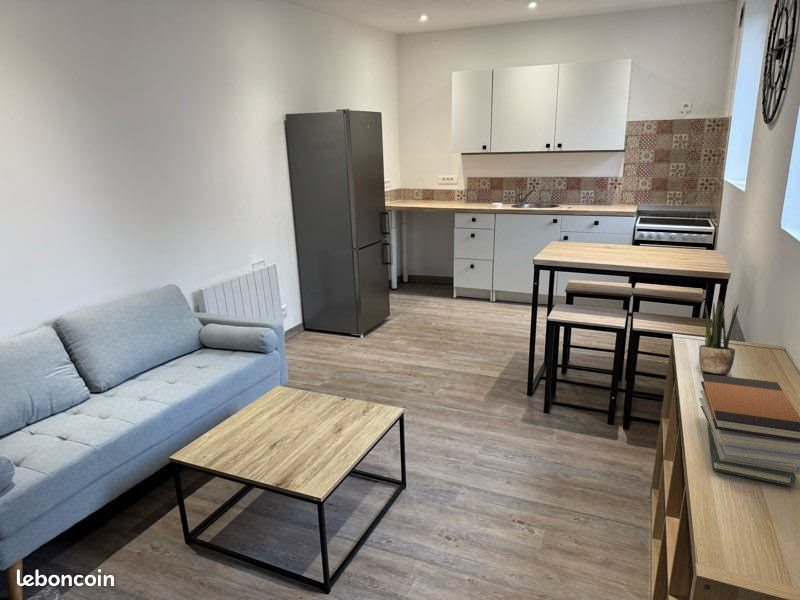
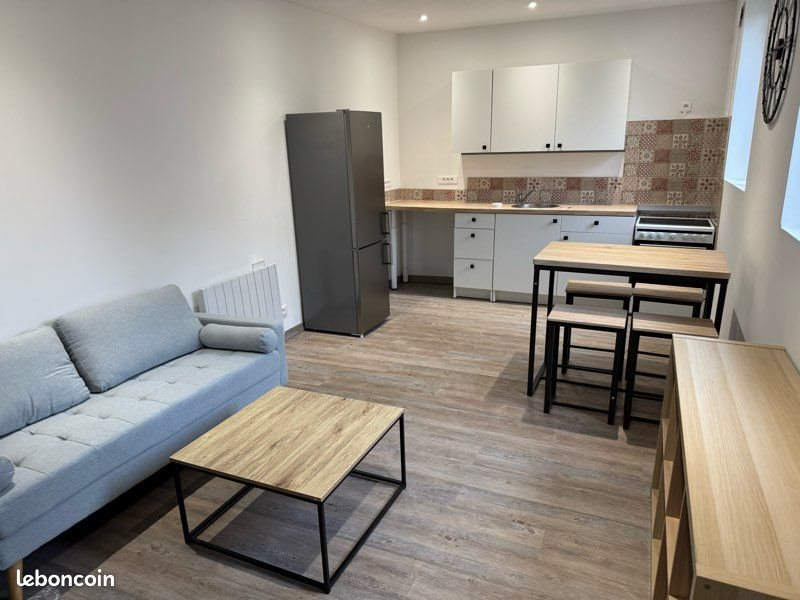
- book stack [698,373,800,488]
- potted plant [698,297,740,375]
